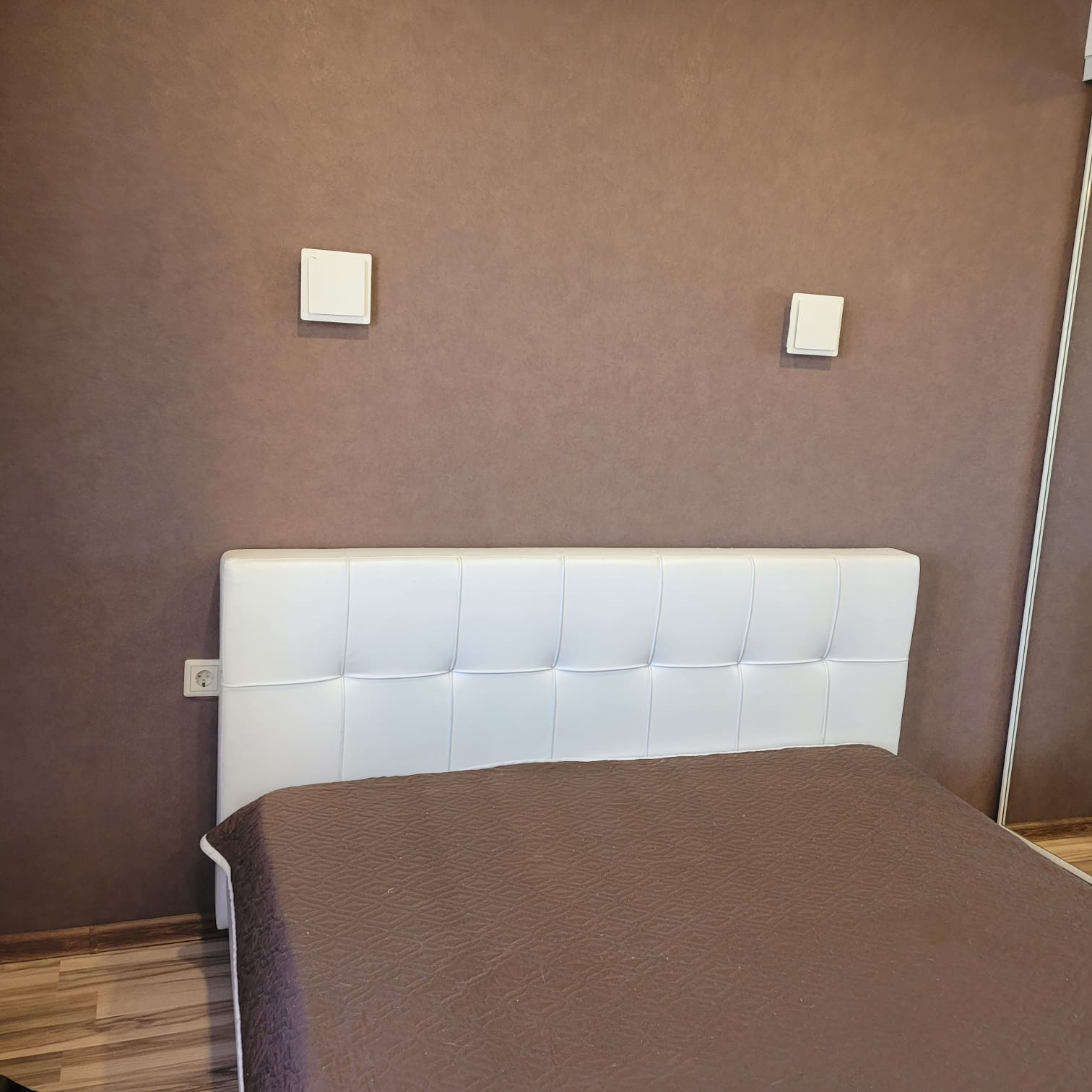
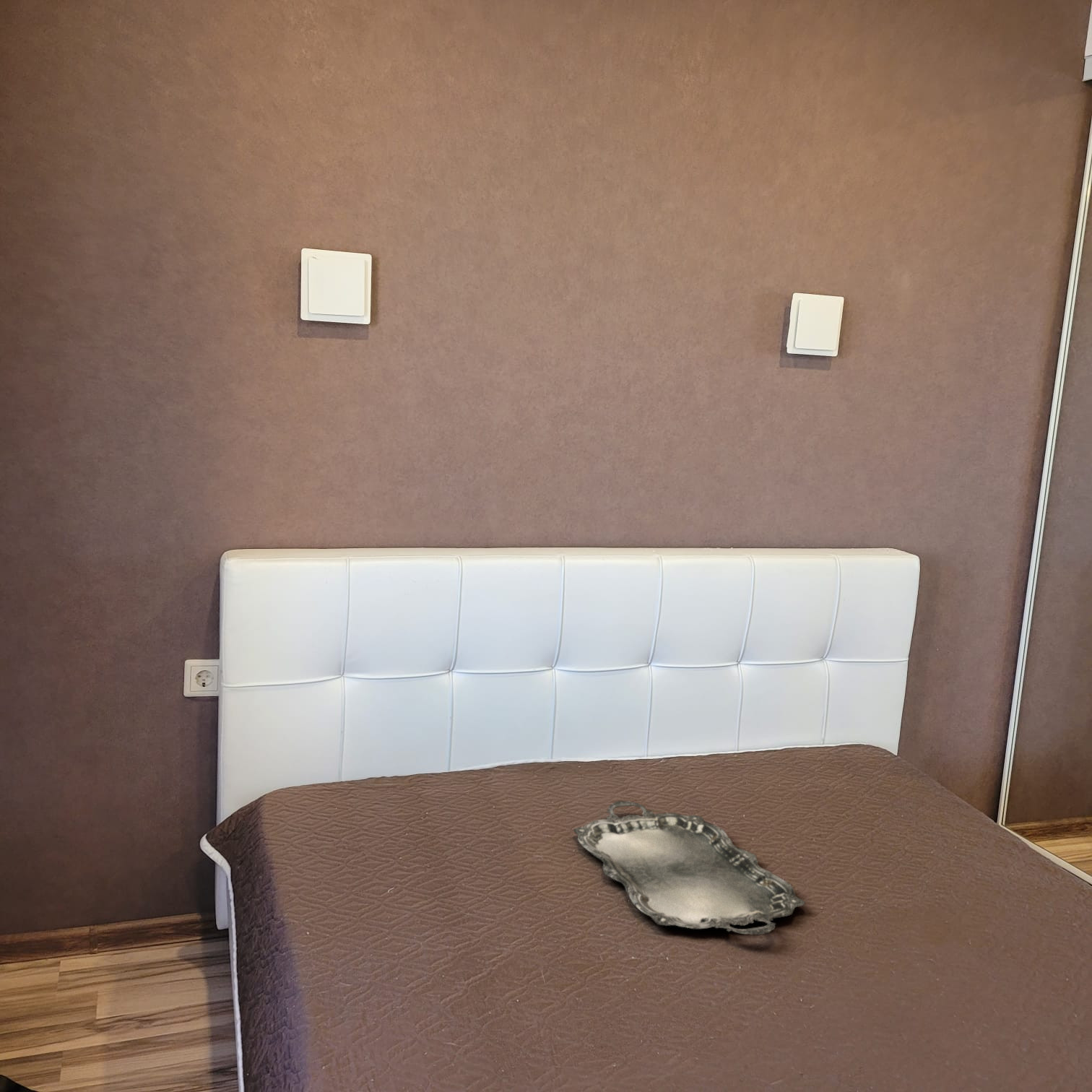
+ serving tray [573,800,806,936]
